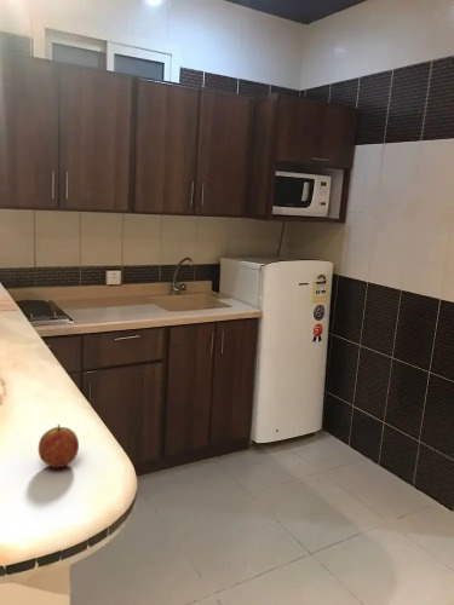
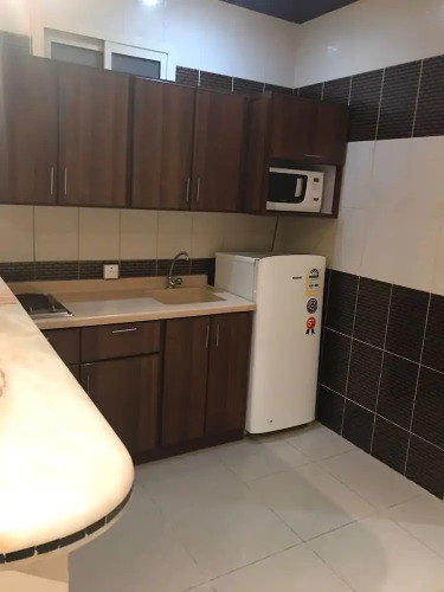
- fruit [38,424,80,469]
